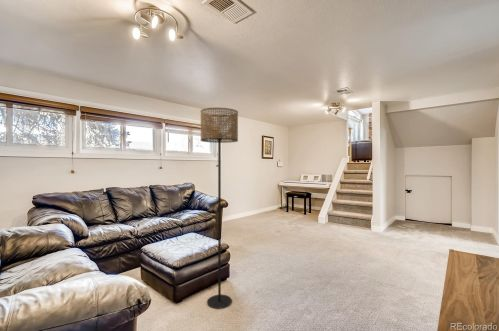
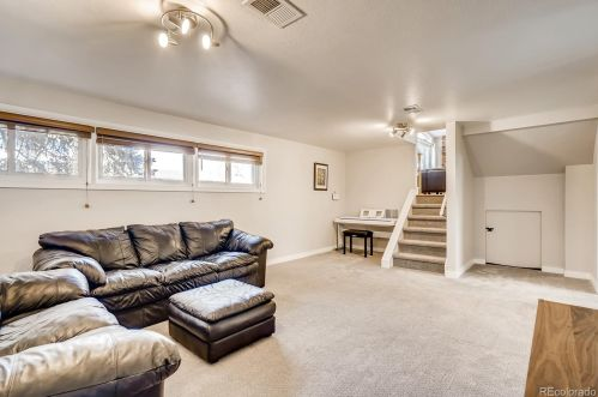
- floor lamp [200,107,239,310]
